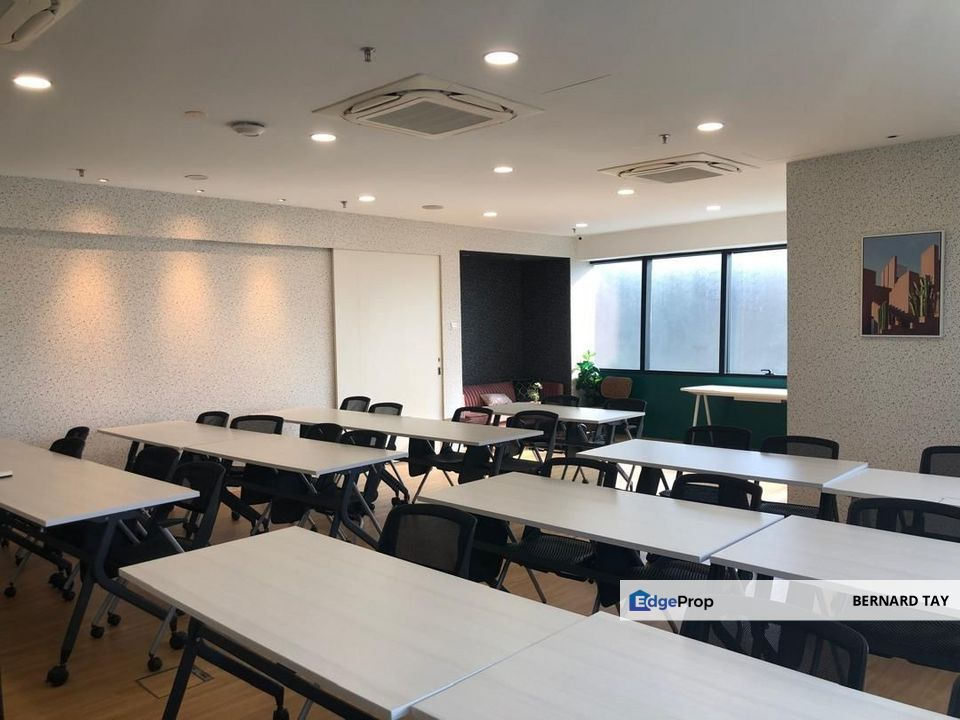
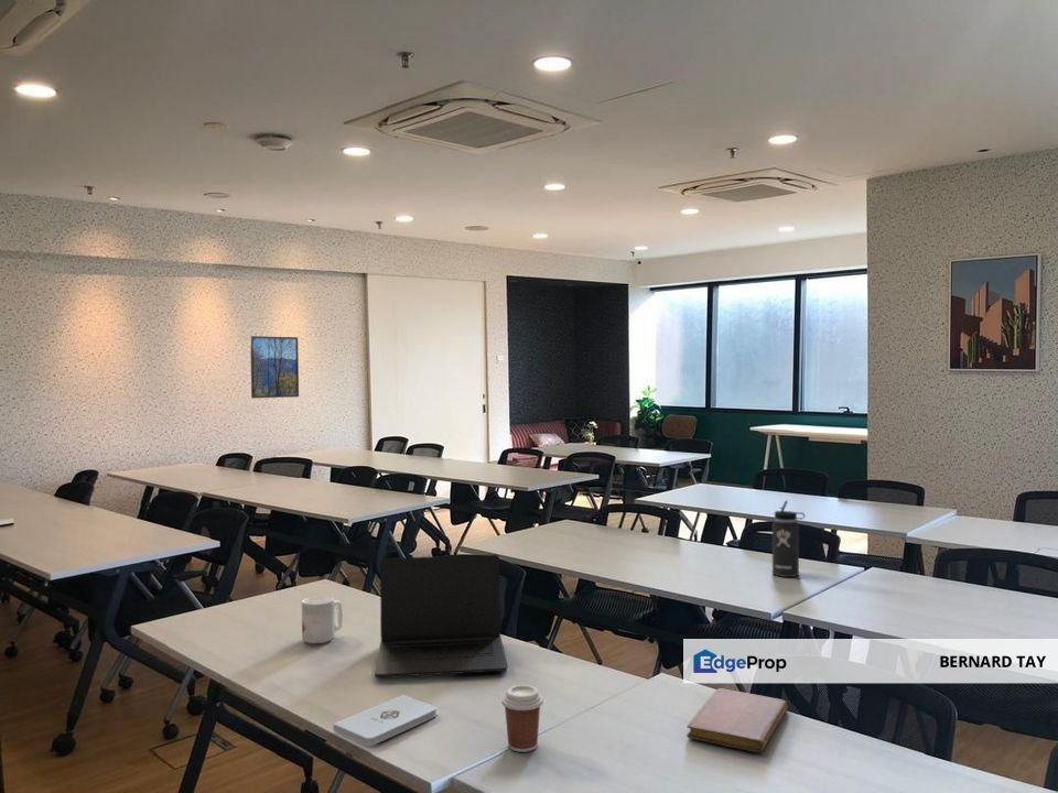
+ thermos bottle [771,499,806,578]
+ notebook [685,687,789,753]
+ laptop [374,554,508,678]
+ notepad [332,694,438,747]
+ mug [301,595,344,644]
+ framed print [249,335,300,399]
+ coffee cup [500,684,544,753]
